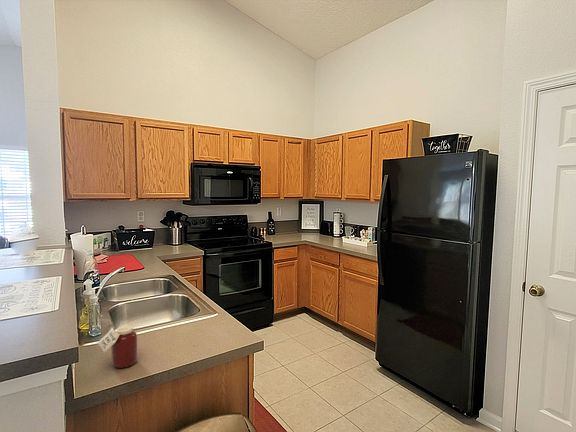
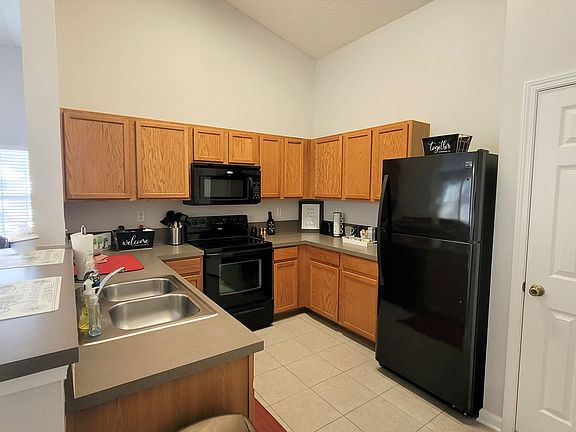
- jar [96,325,138,369]
